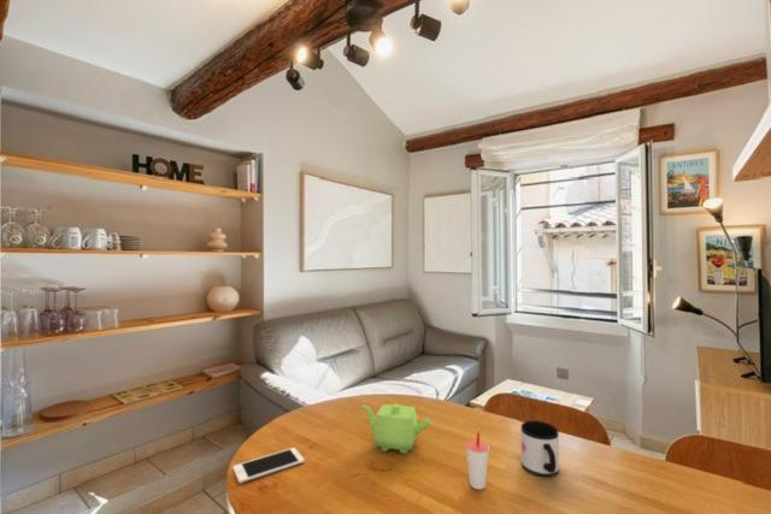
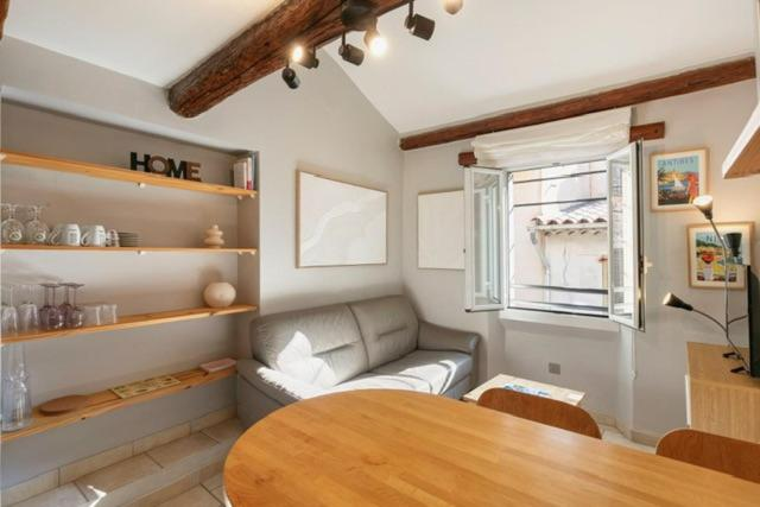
- mug [520,420,560,478]
- cup [464,431,490,490]
- cell phone [231,447,306,484]
- teapot [360,403,432,455]
